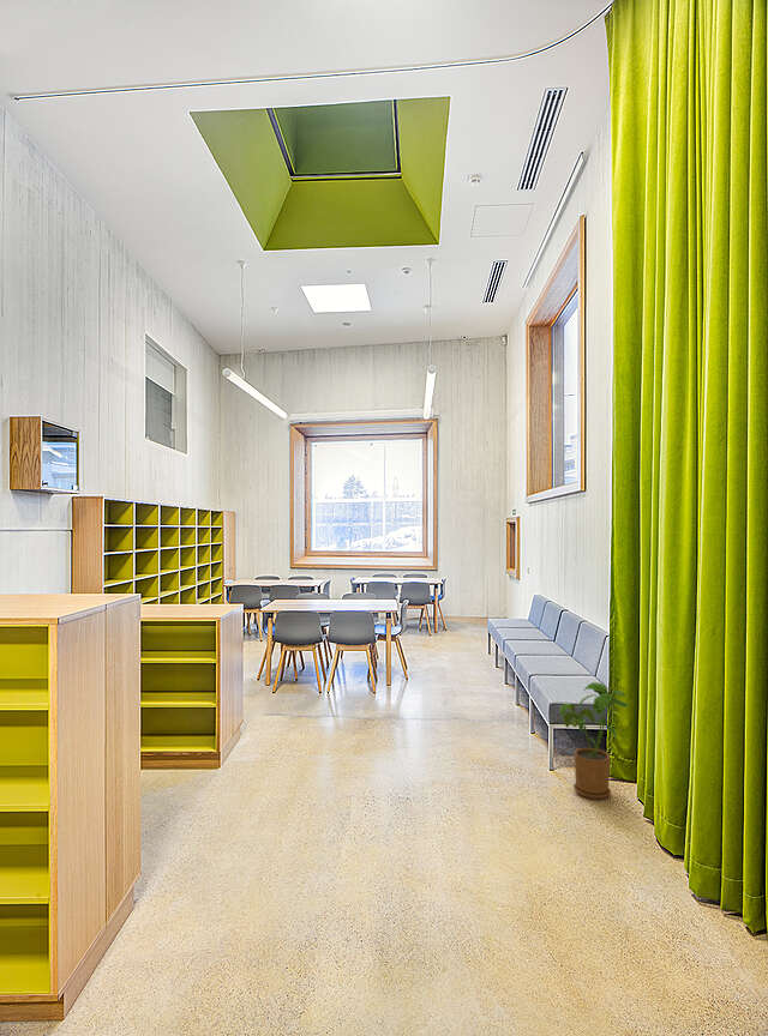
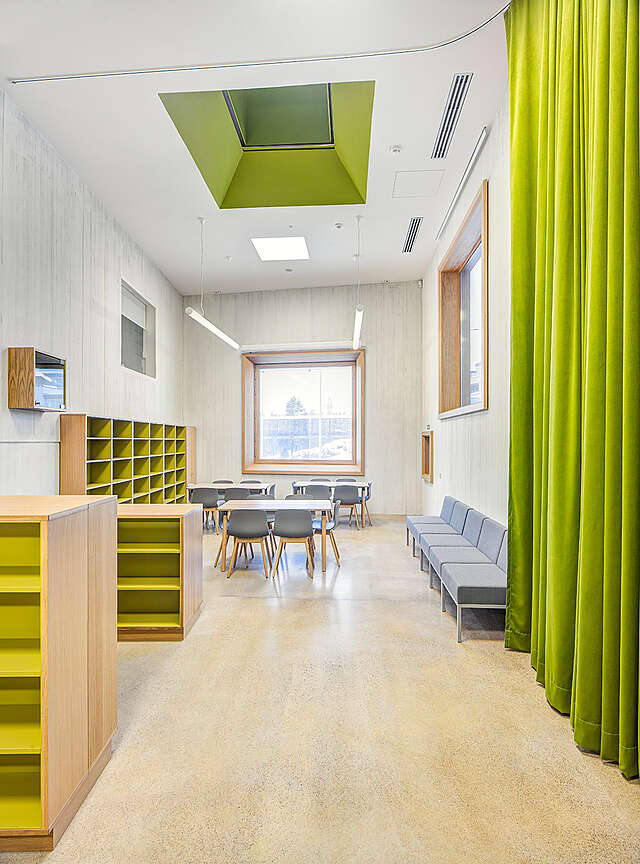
- house plant [559,681,629,800]
